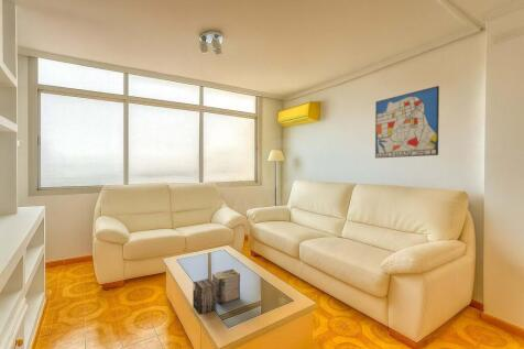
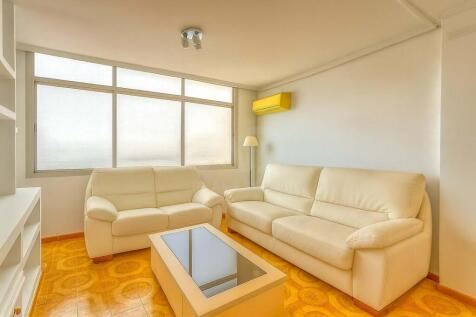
- wall art [374,85,440,160]
- magazine [192,268,241,316]
